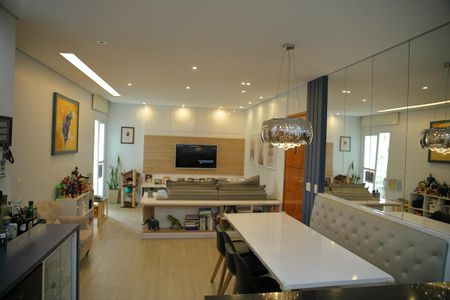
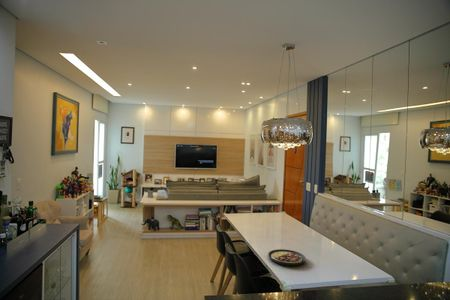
+ plate [267,248,306,267]
